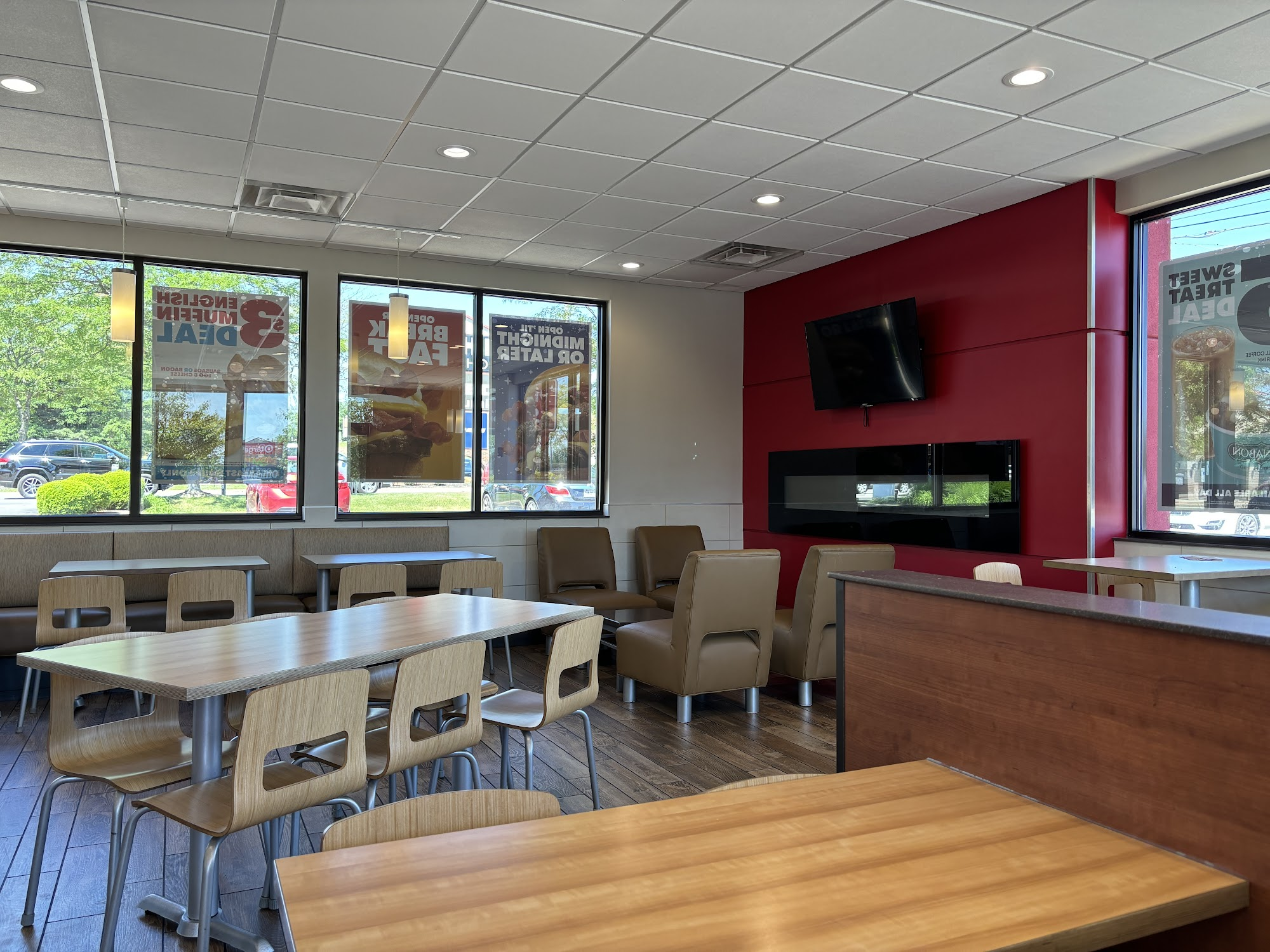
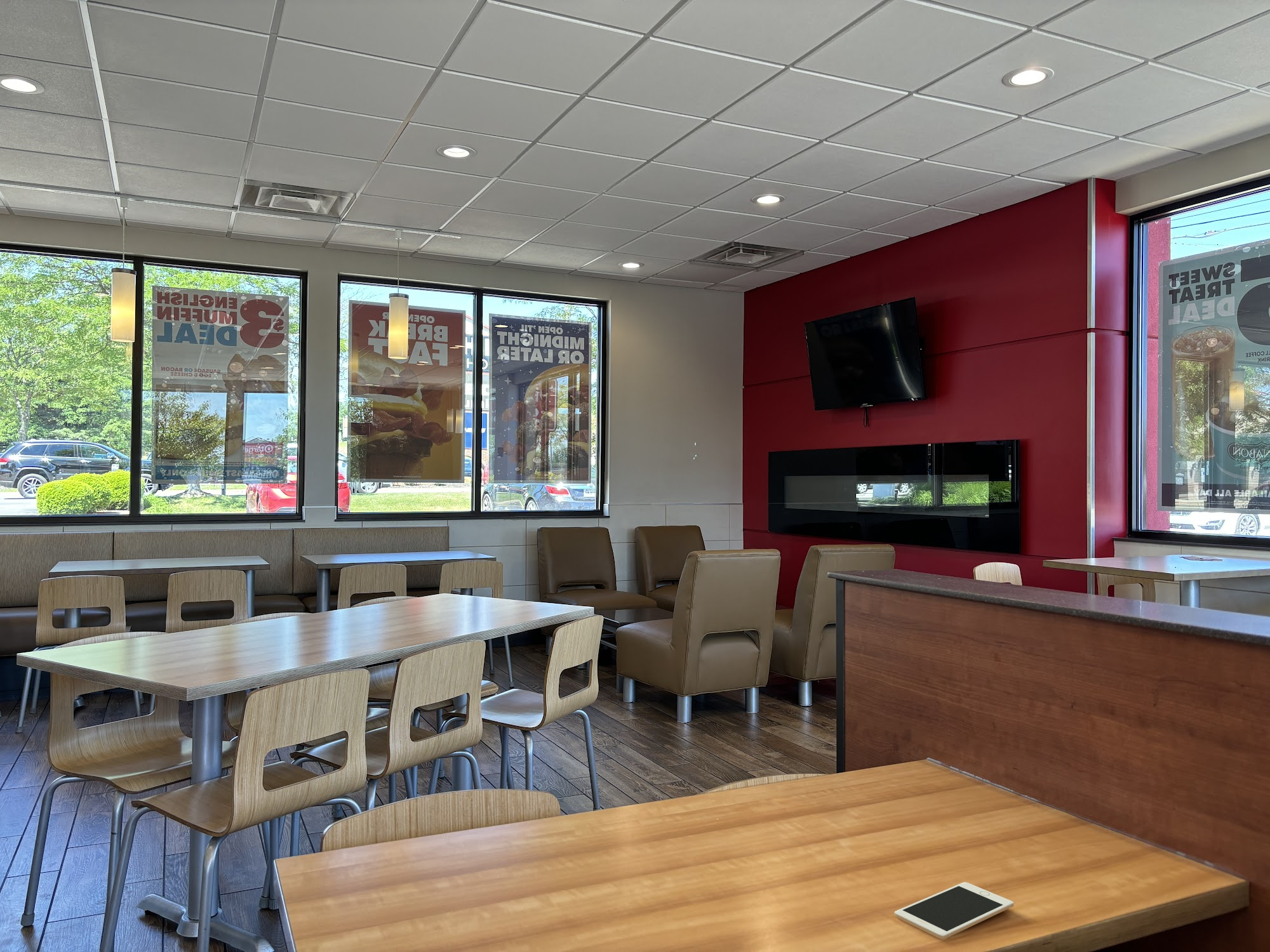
+ cell phone [894,882,1014,940]
